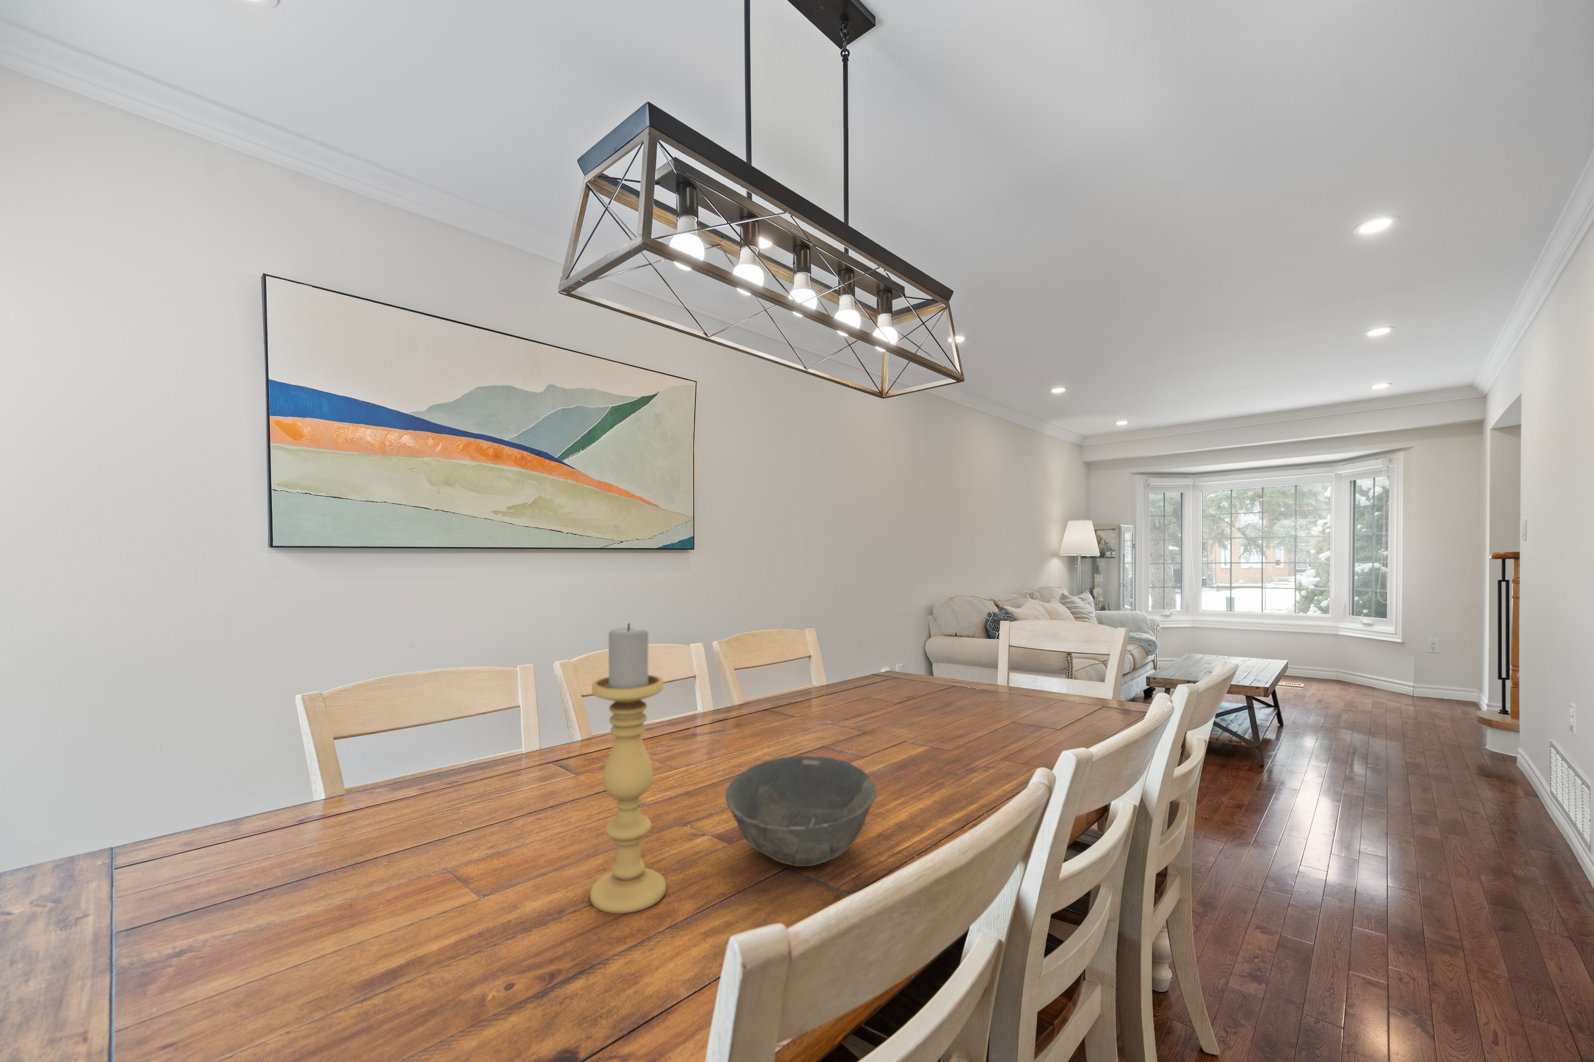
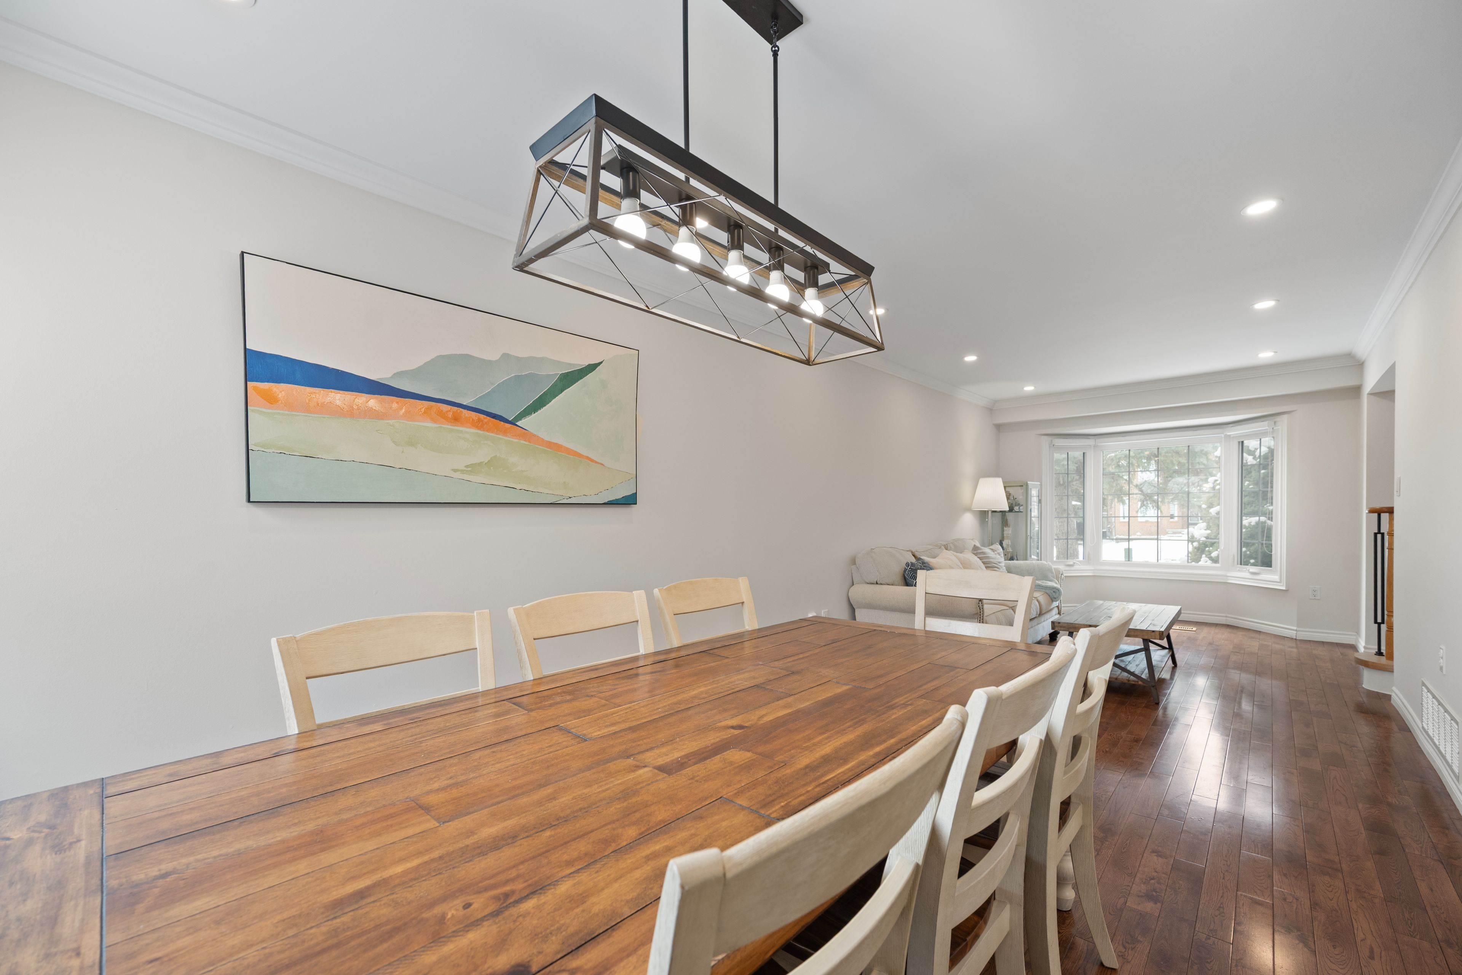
- bowl [725,755,878,866]
- candle holder [589,622,667,914]
